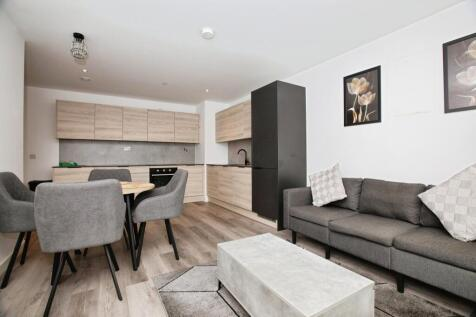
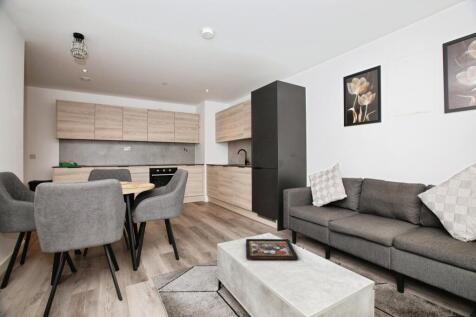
+ decorative tray [245,238,299,260]
